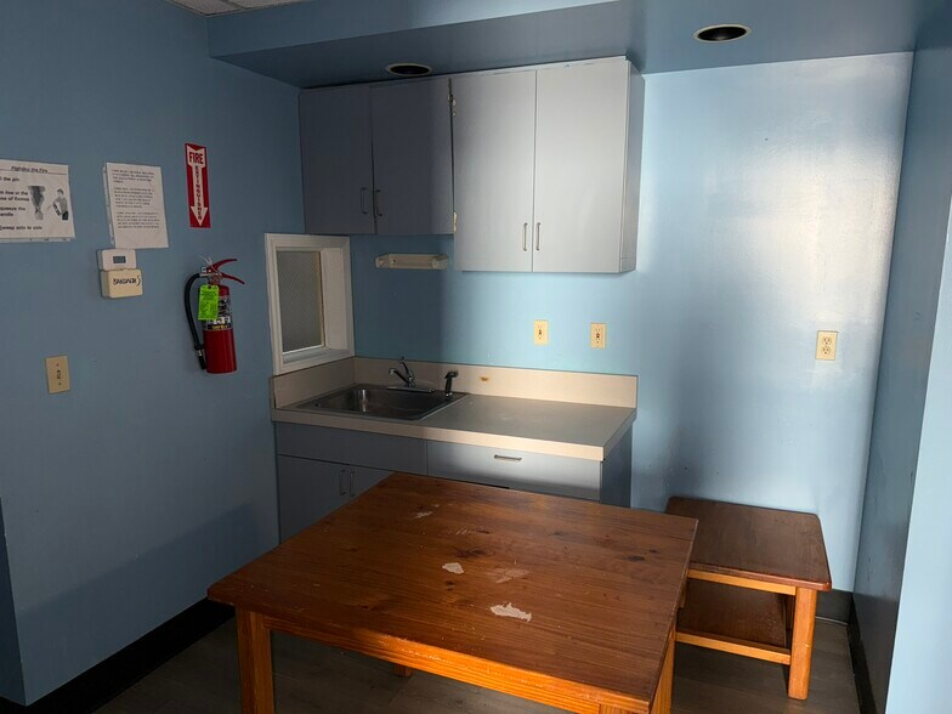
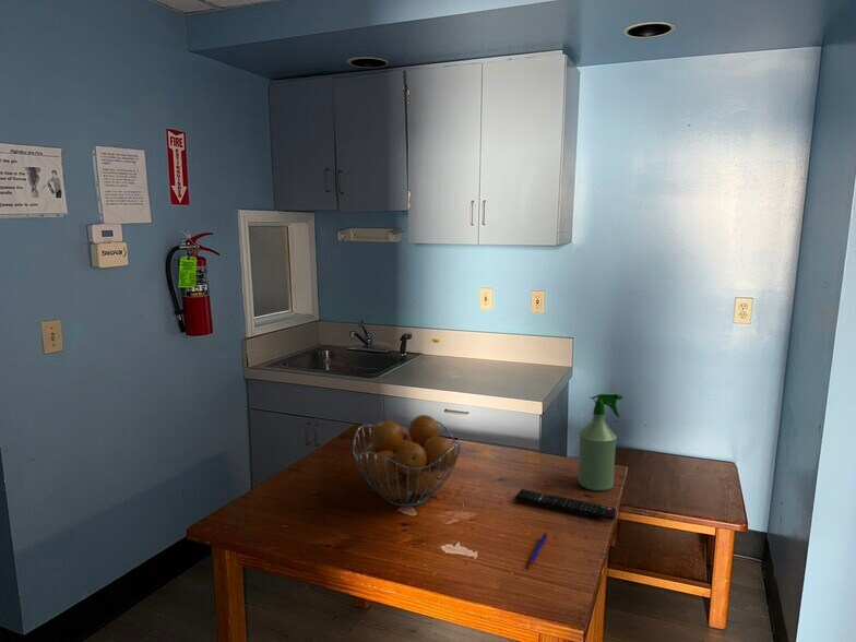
+ fruit basket [352,414,462,508]
+ remote control [514,488,617,521]
+ pen [527,531,548,569]
+ spray bottle [578,392,623,491]
